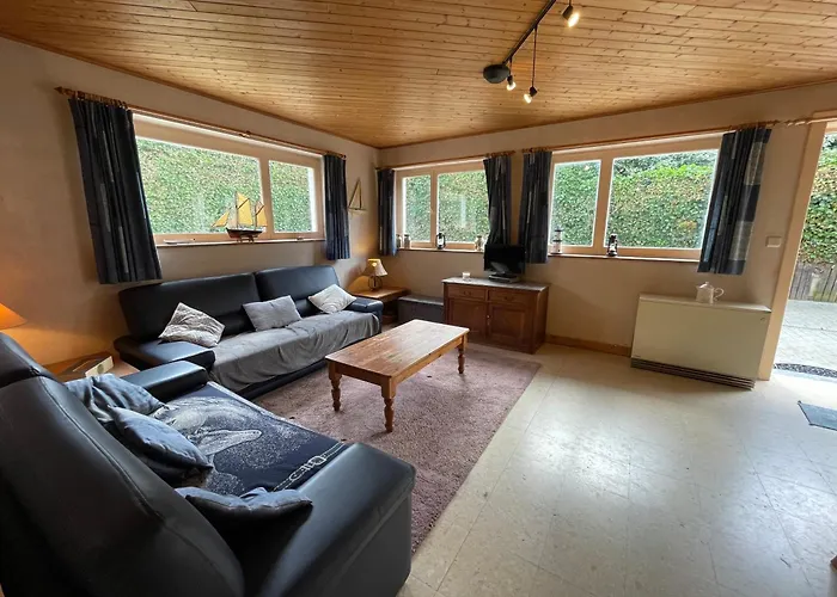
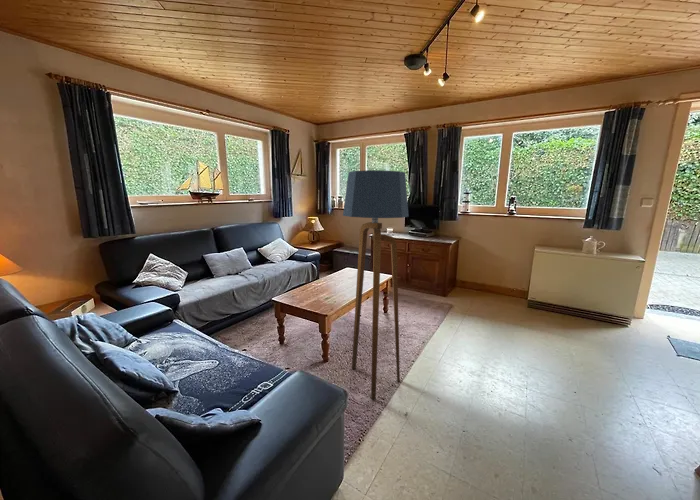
+ floor lamp [342,169,410,400]
